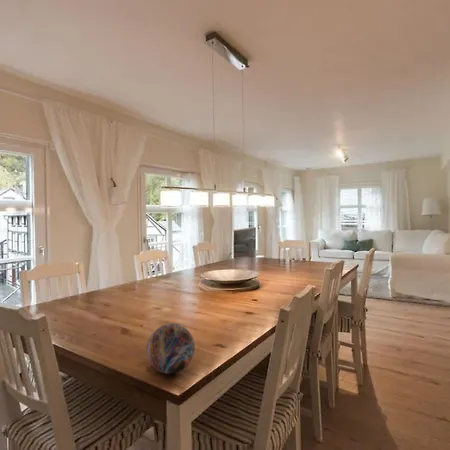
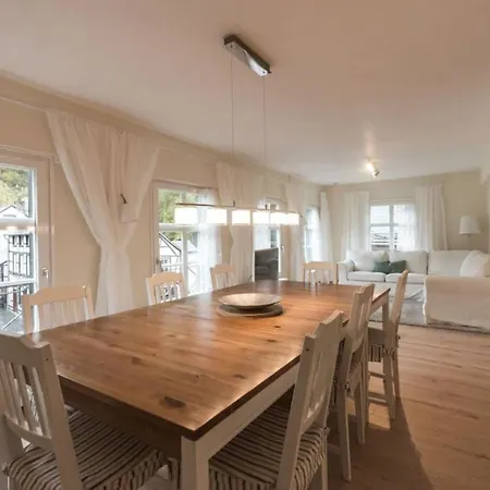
- decorative orb [146,322,196,375]
